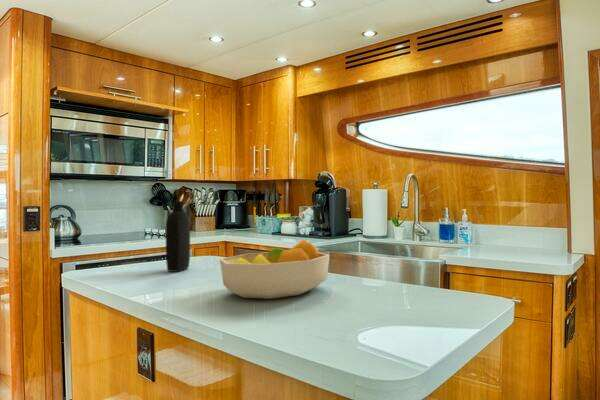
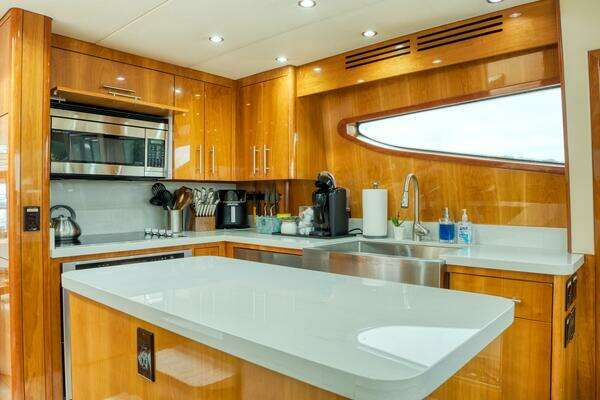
- bottle [165,200,191,273]
- fruit bowl [219,238,331,300]
